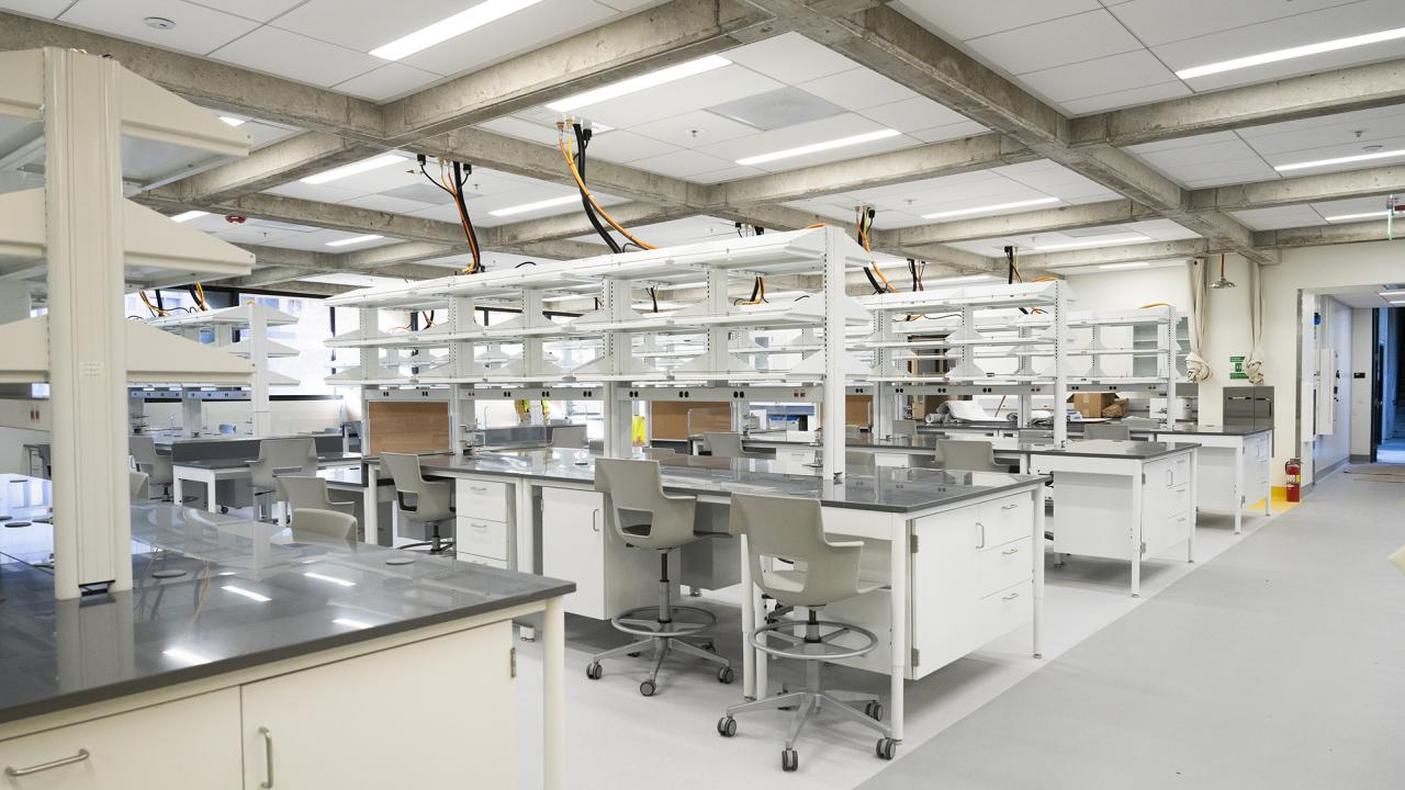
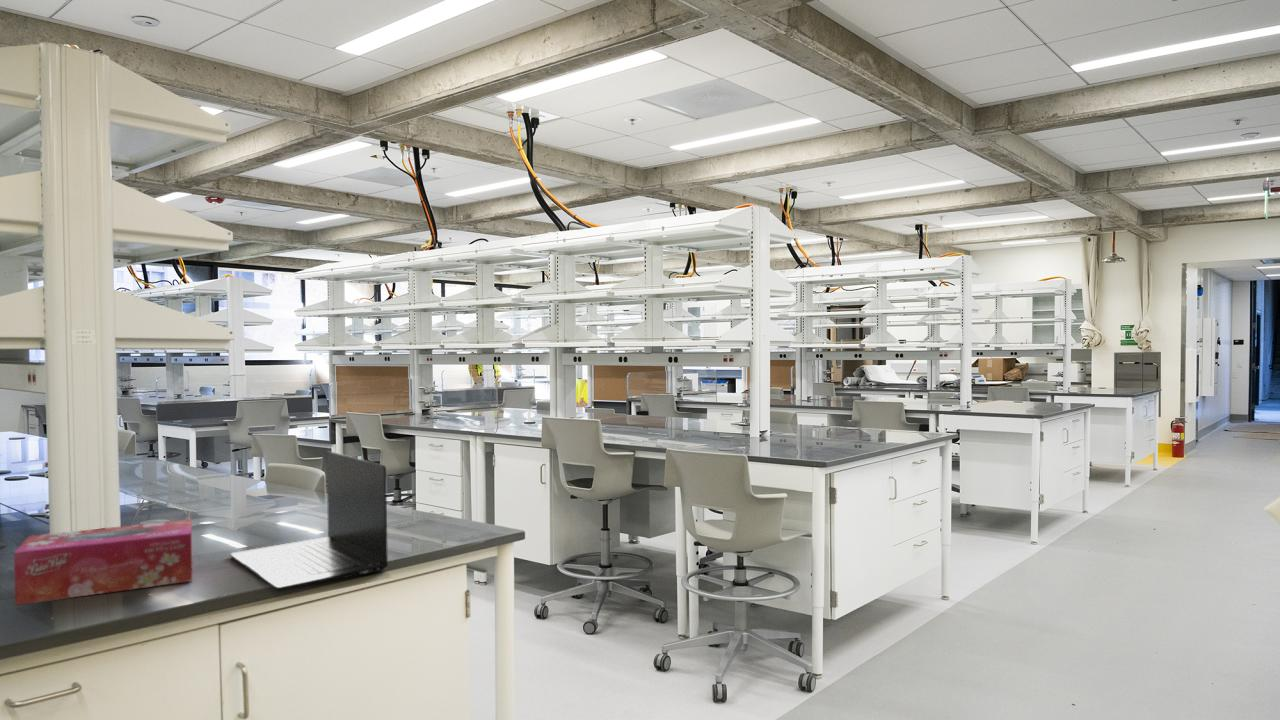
+ tissue box [13,518,194,606]
+ laptop [230,450,389,591]
